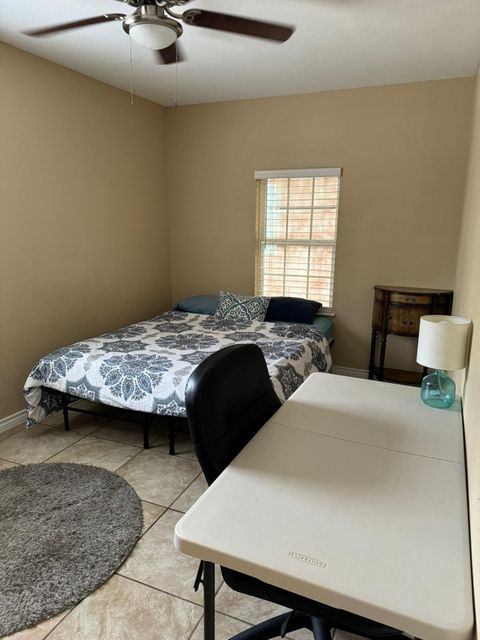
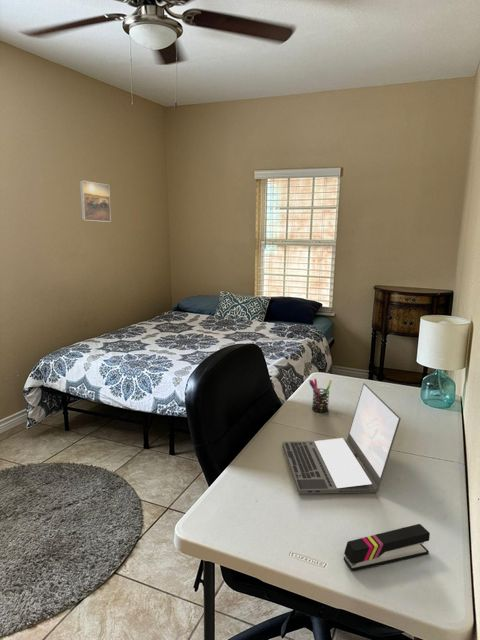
+ laptop [282,382,402,495]
+ stapler [343,523,431,572]
+ pen holder [308,378,333,413]
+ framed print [79,180,112,223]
